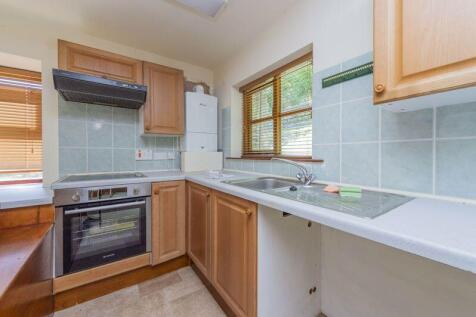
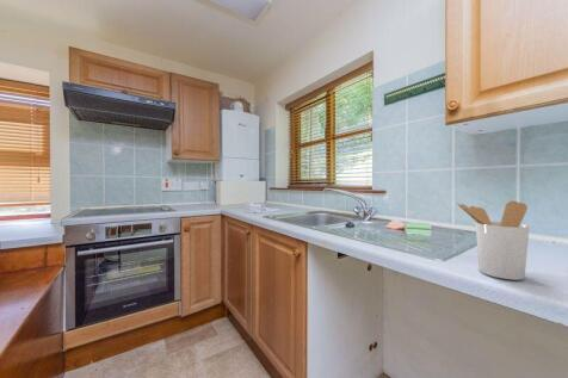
+ utensil holder [455,199,531,281]
